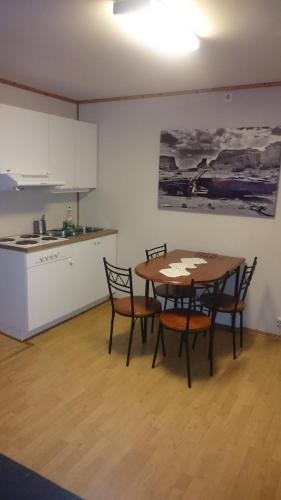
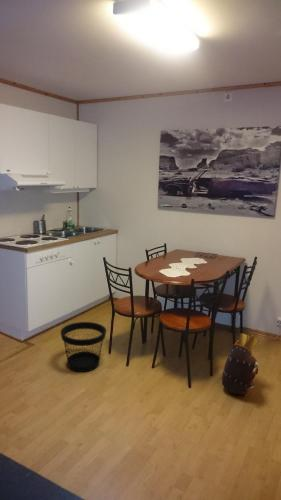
+ wastebasket [60,321,107,373]
+ backpack [221,332,260,397]
